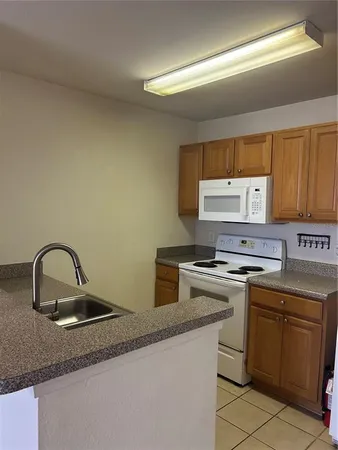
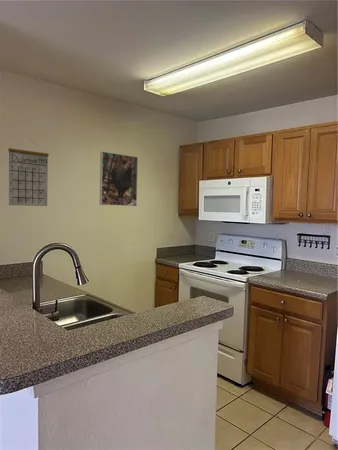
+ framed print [99,151,139,207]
+ calendar [7,139,50,207]
